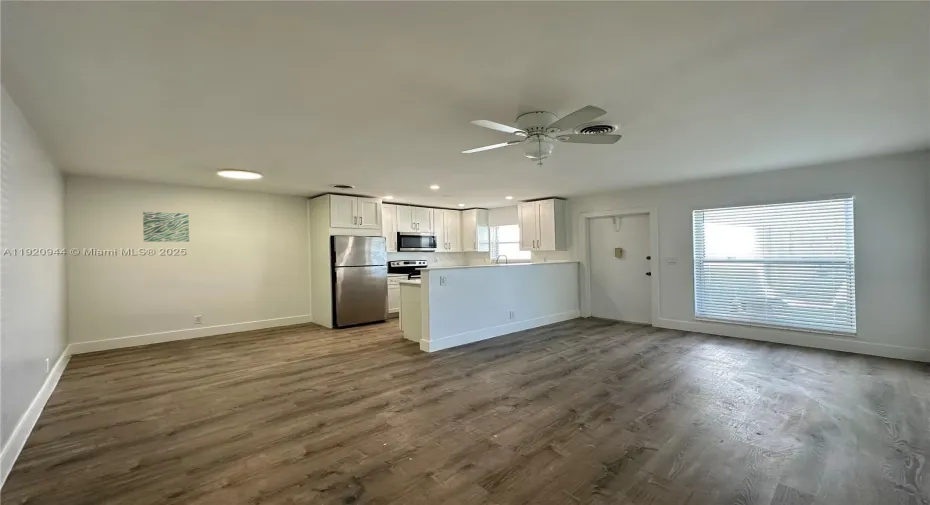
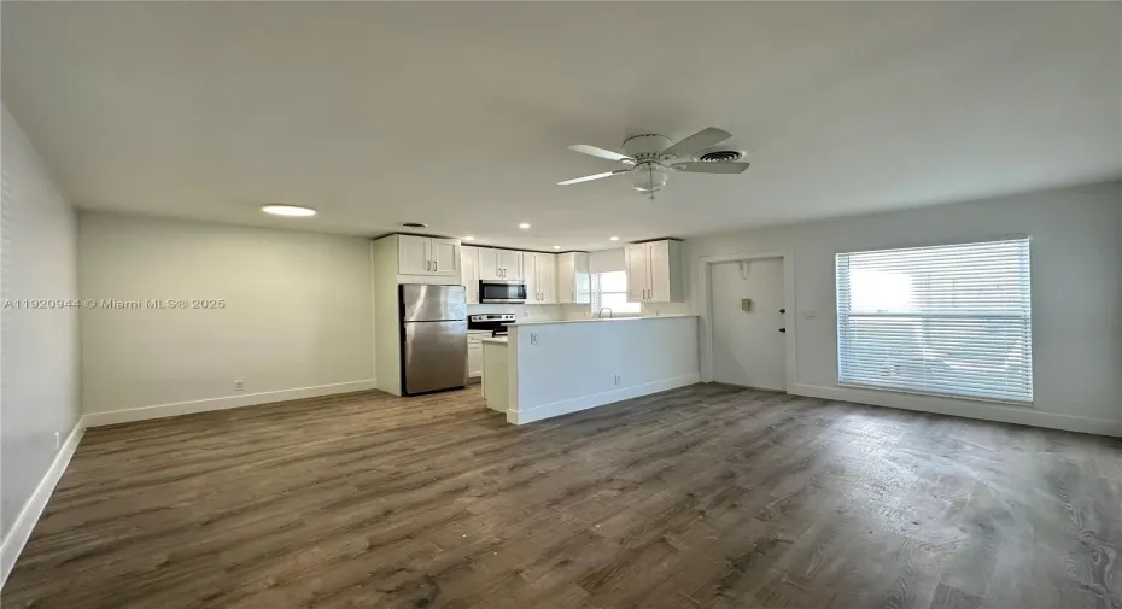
- wall art [142,211,190,243]
